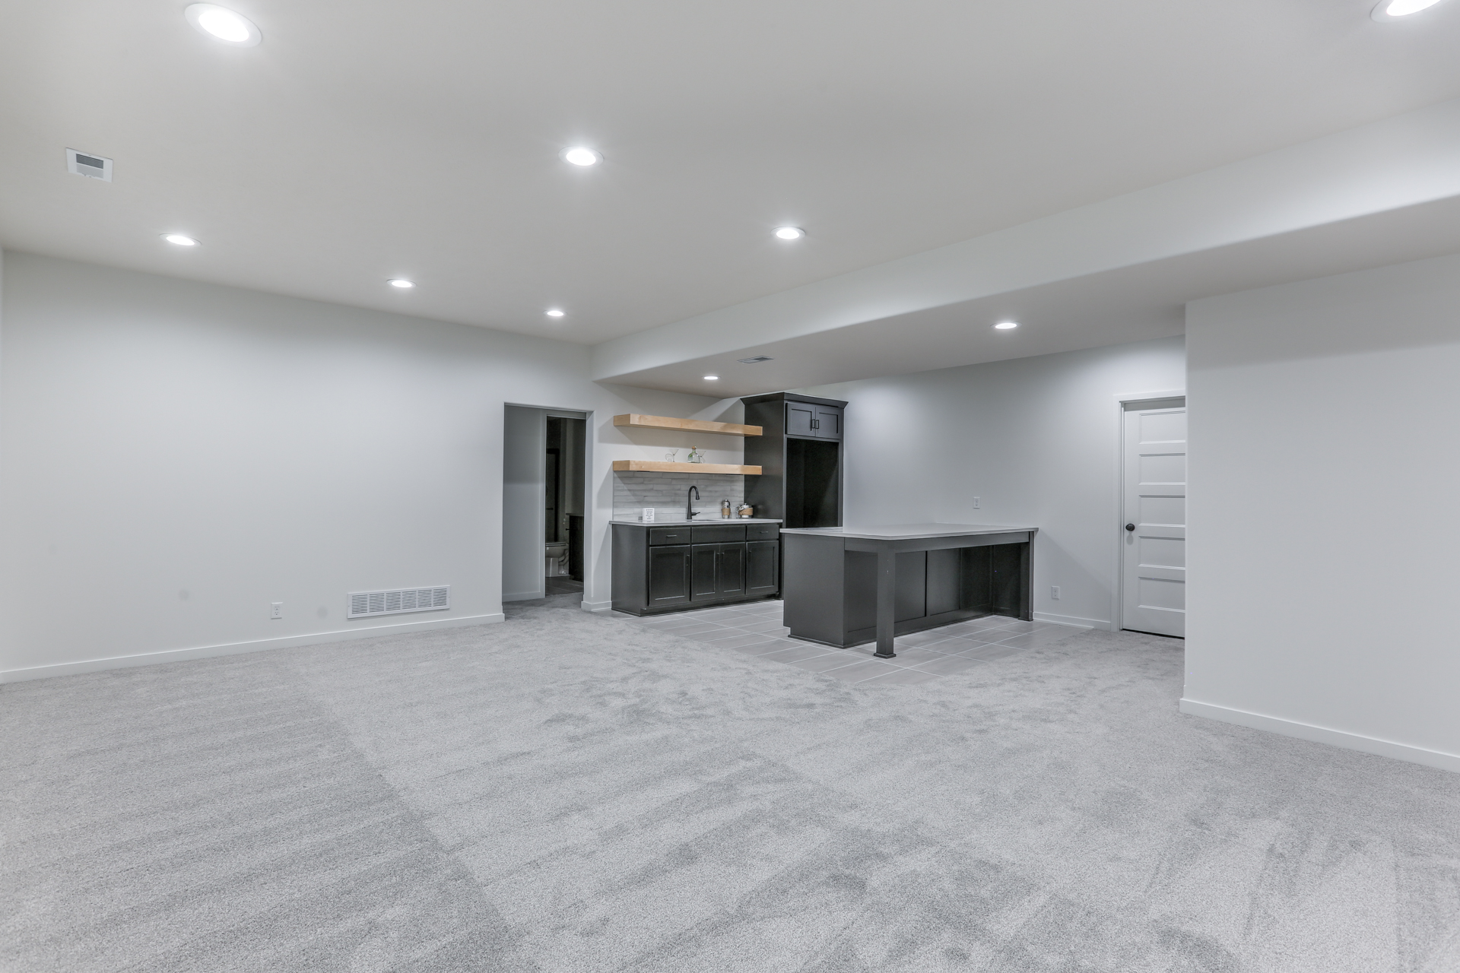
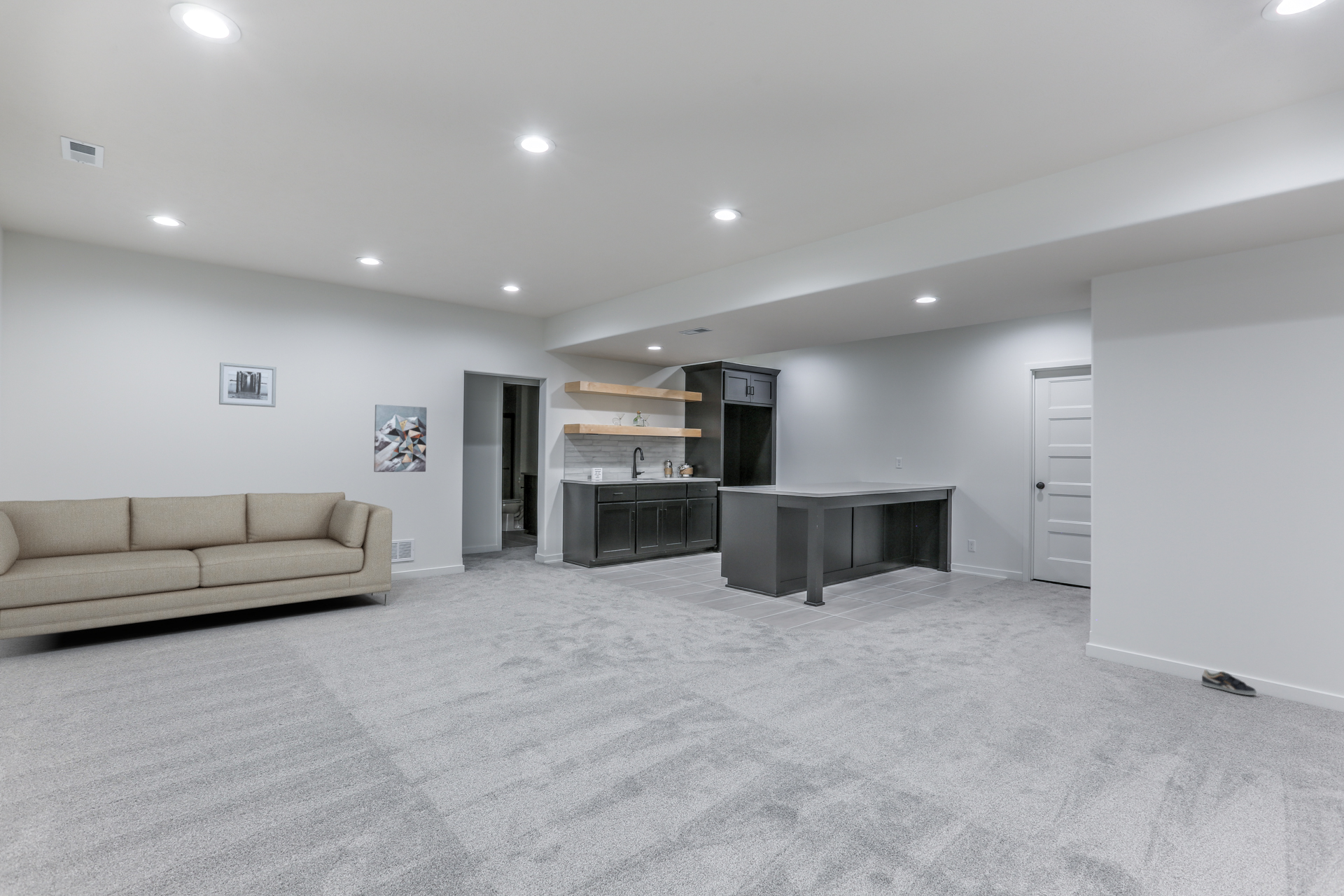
+ sneaker [1201,669,1257,696]
+ wall art [373,404,428,472]
+ sofa [0,491,393,640]
+ wall art [218,362,277,408]
